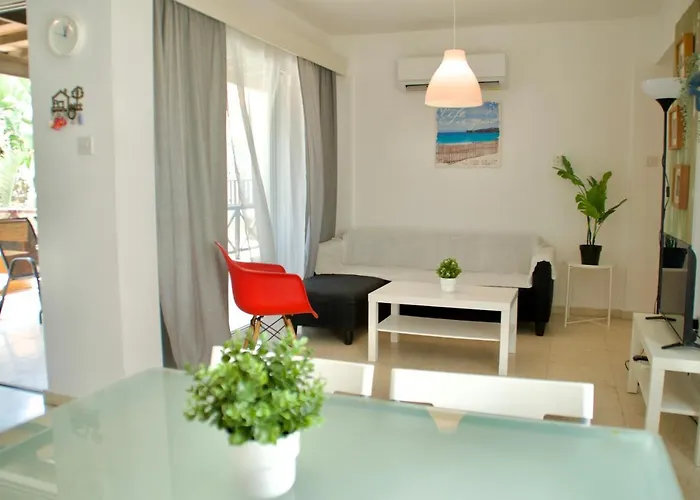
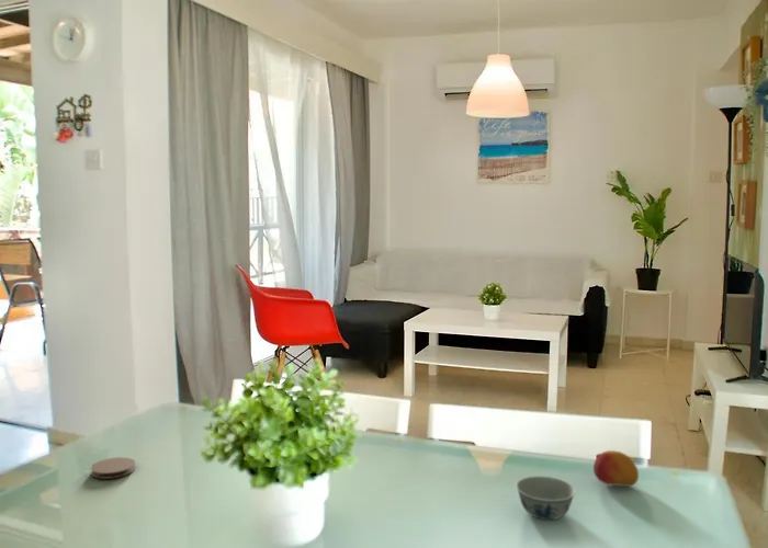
+ coaster [90,456,136,480]
+ fruit [592,449,640,488]
+ bowl [515,476,577,521]
